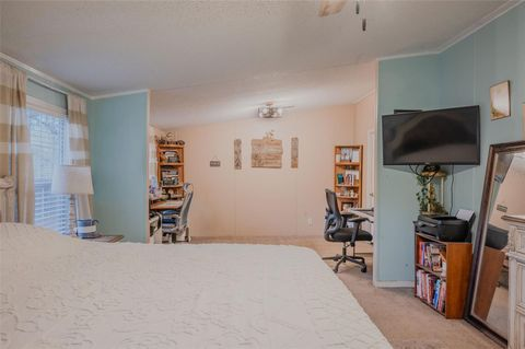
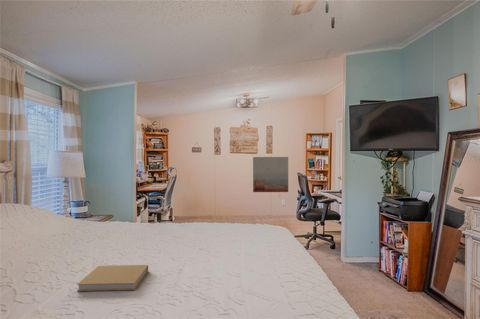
+ book [76,264,149,292]
+ wall art [252,156,289,193]
